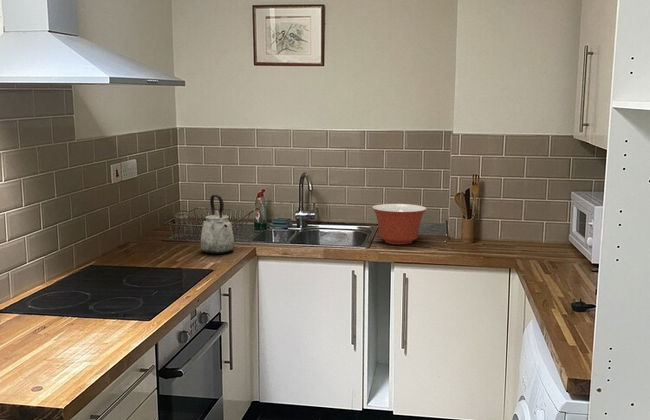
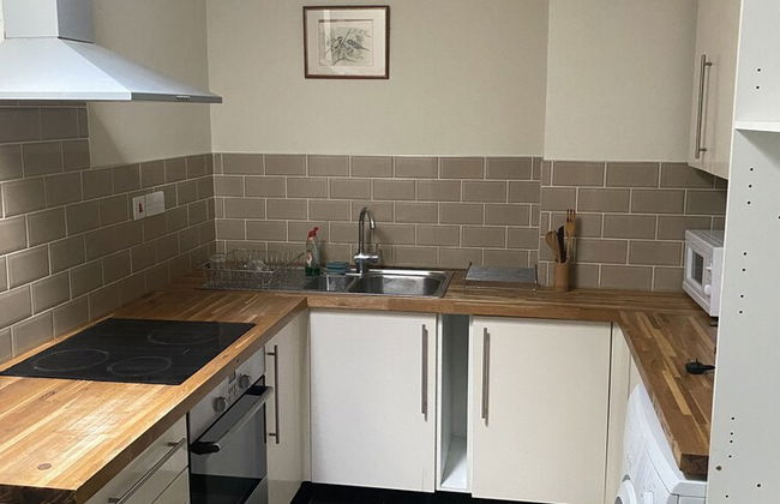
- mixing bowl [371,203,428,245]
- kettle [199,194,235,255]
